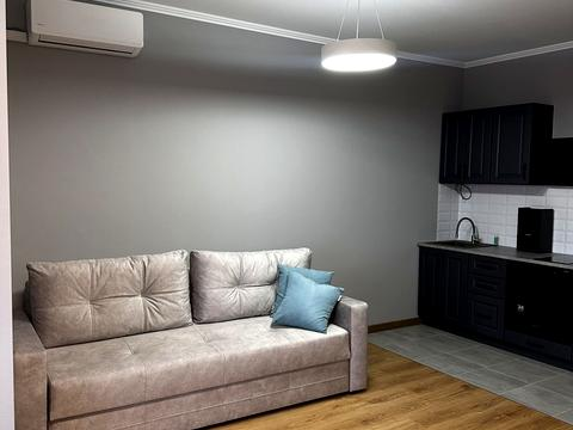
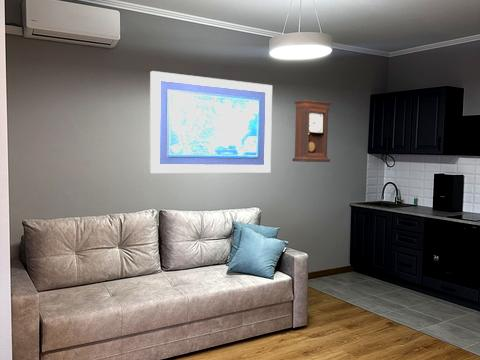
+ wall art [149,70,273,174]
+ pendulum clock [291,99,332,163]
